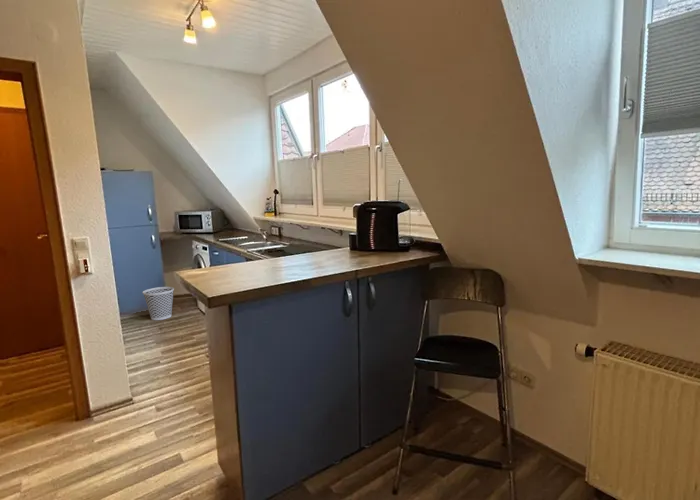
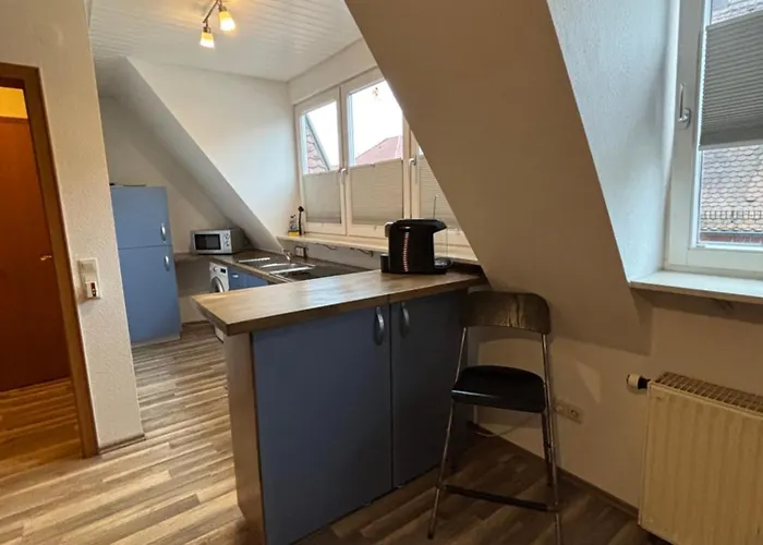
- wastebasket [142,286,175,321]
